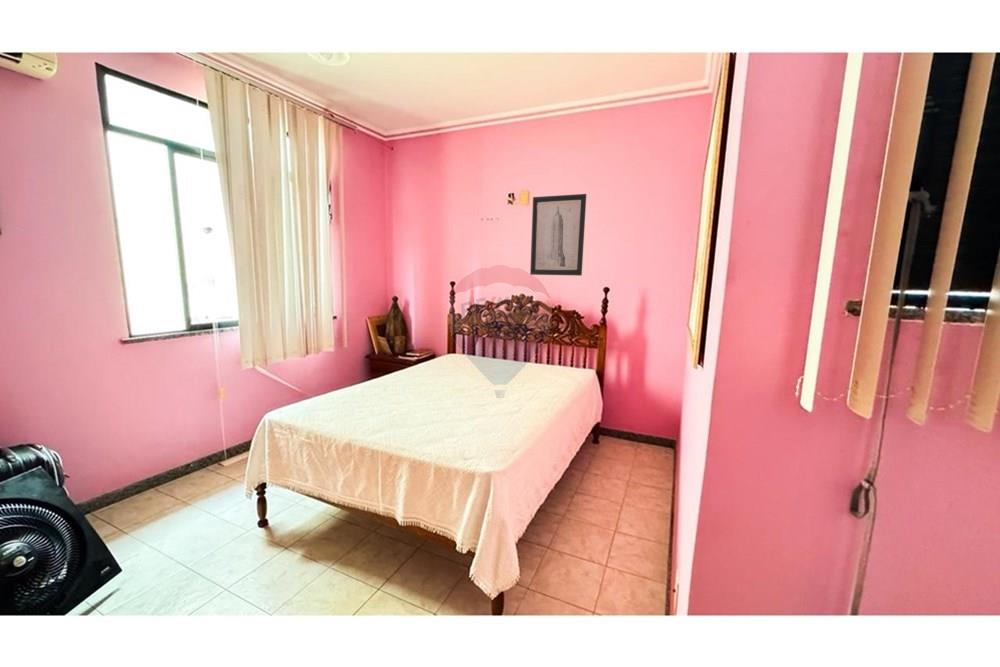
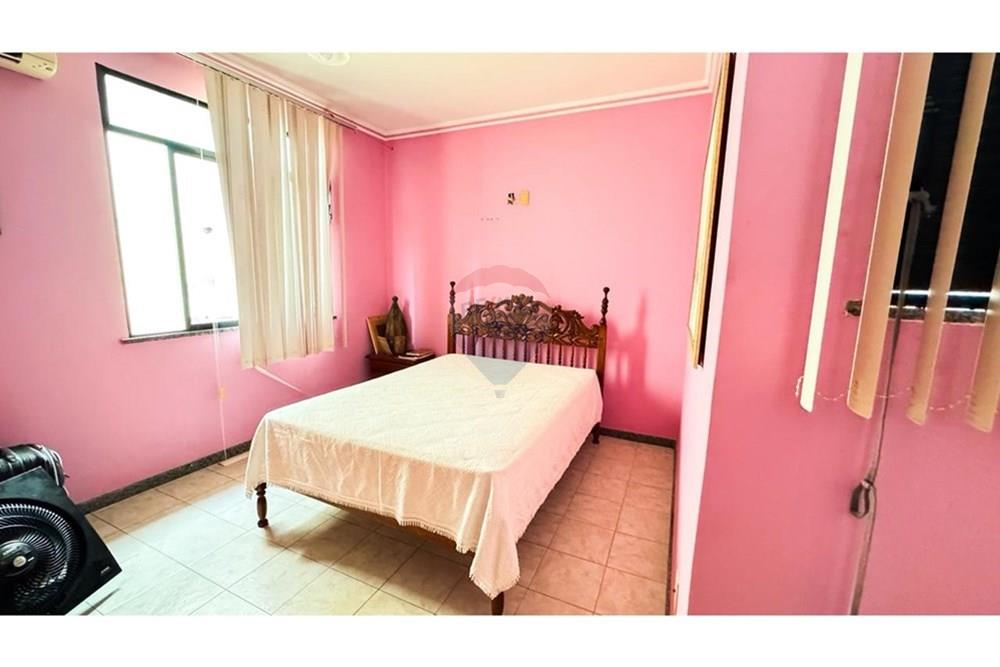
- wall art [529,193,587,277]
